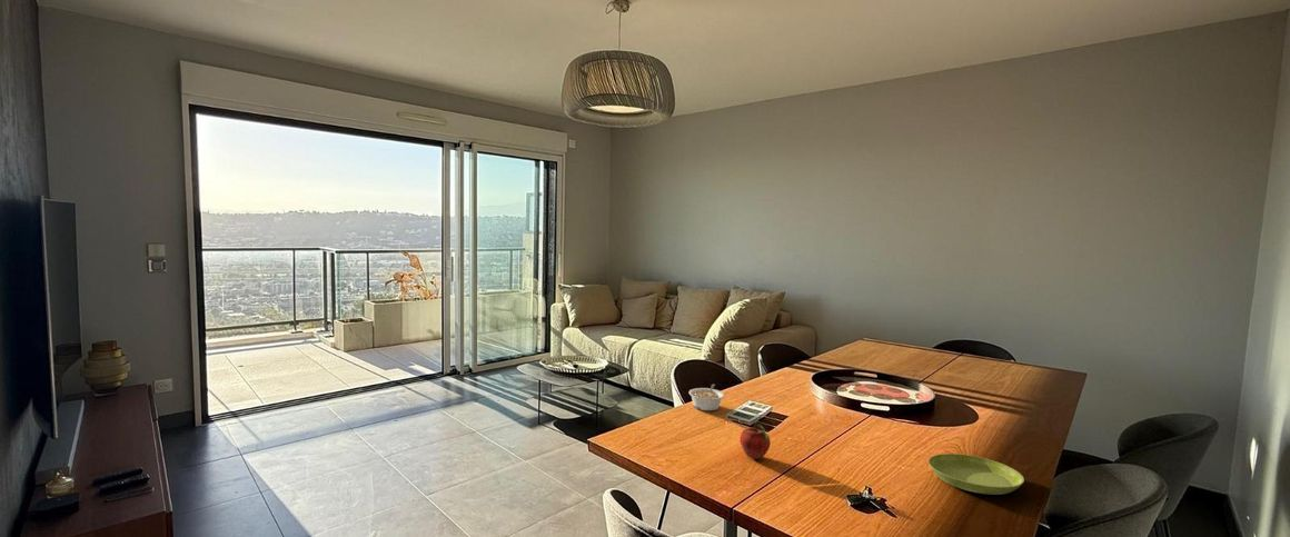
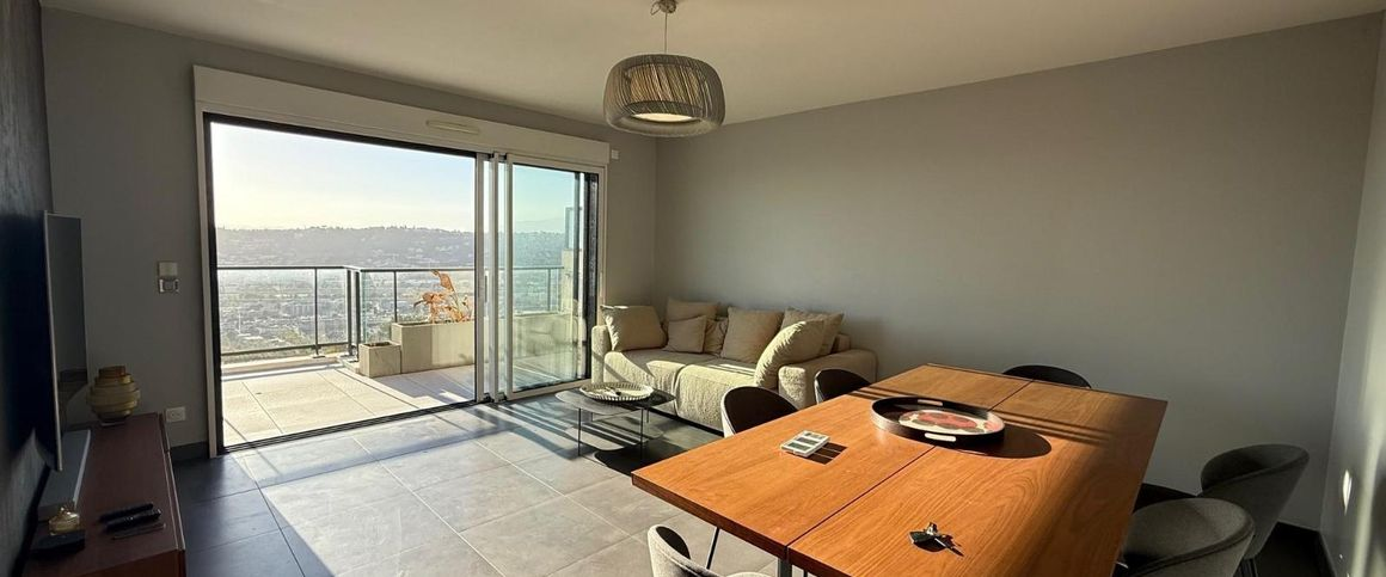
- saucer [927,453,1025,496]
- legume [687,384,725,411]
- fruit [740,420,772,460]
